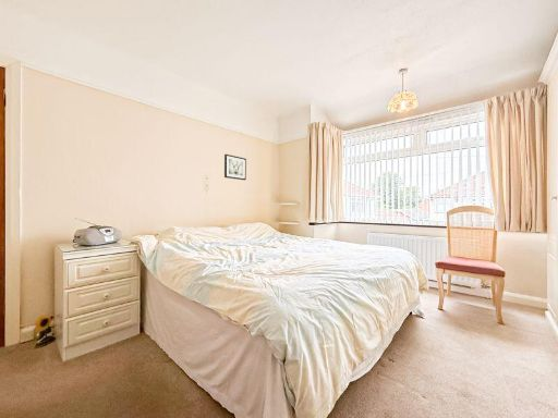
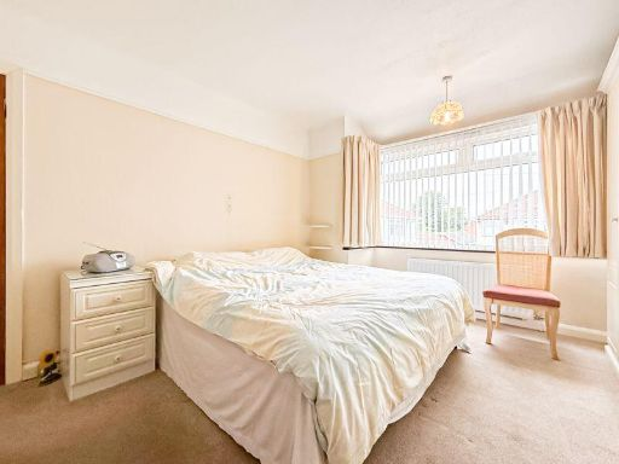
- wall art [223,153,247,181]
